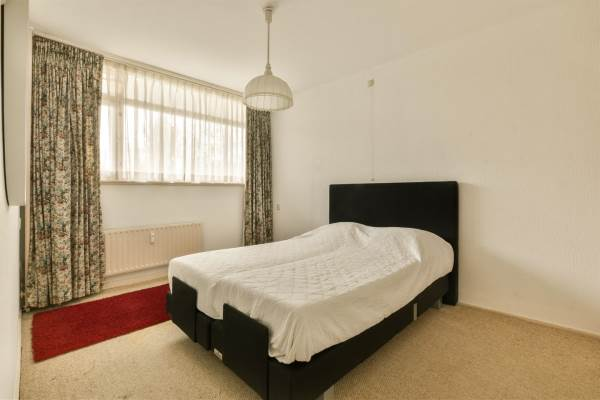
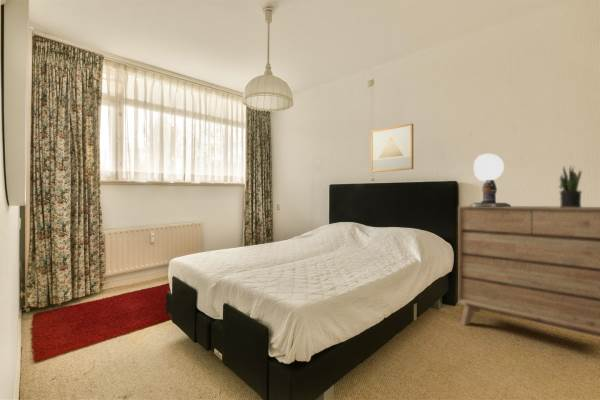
+ dresser [457,205,600,338]
+ table lamp [469,153,512,207]
+ potted plant [558,165,583,208]
+ wall art [370,123,414,173]
